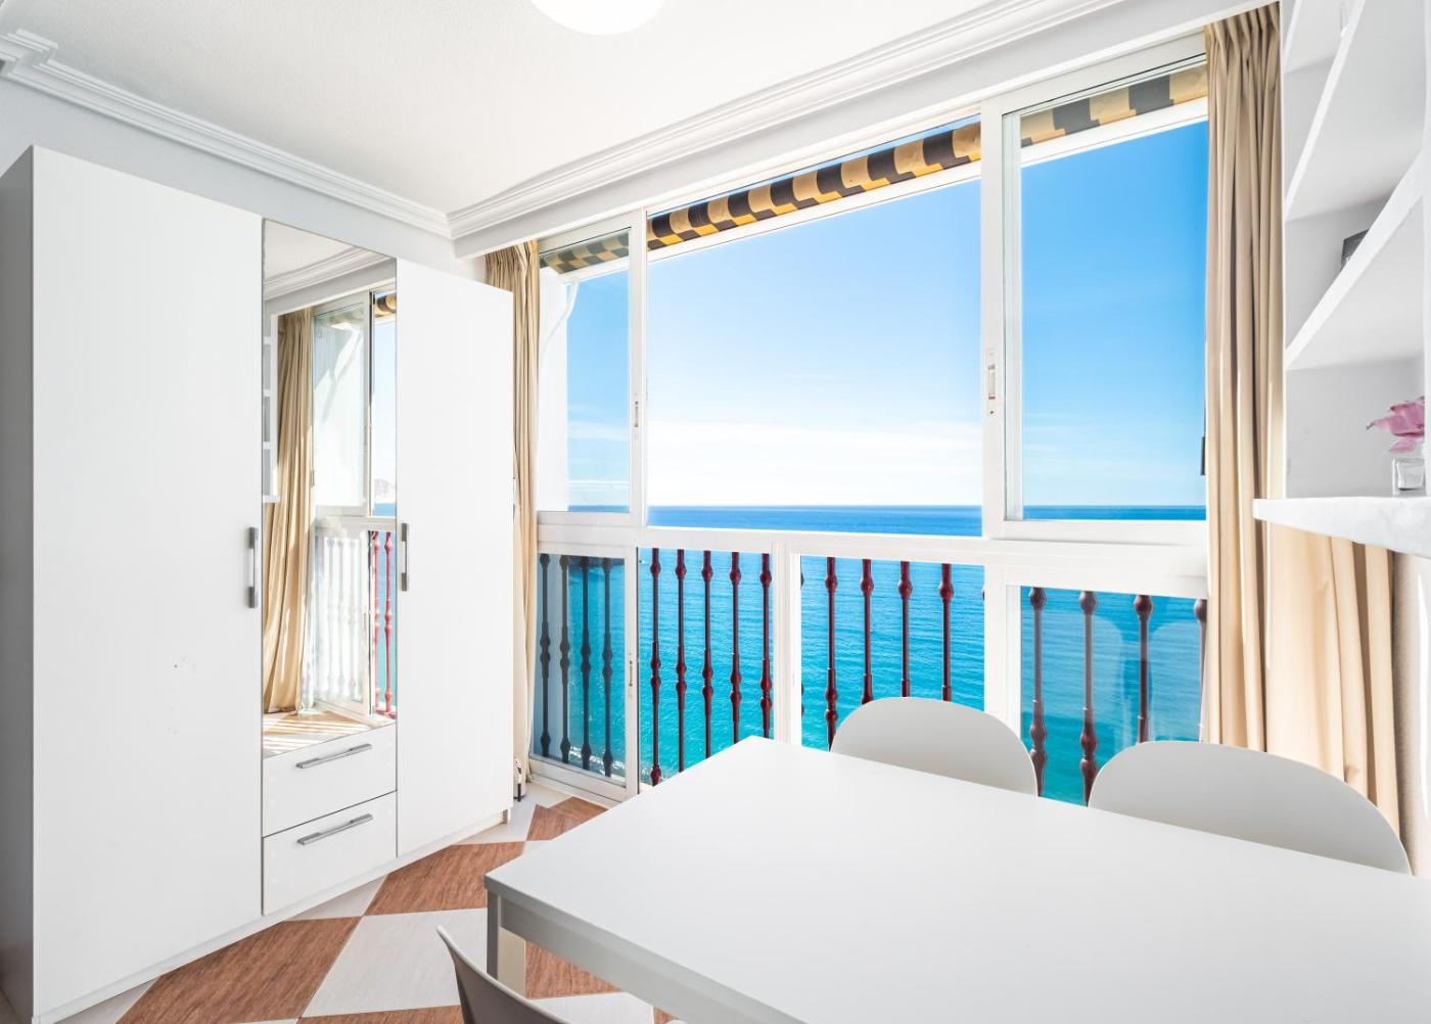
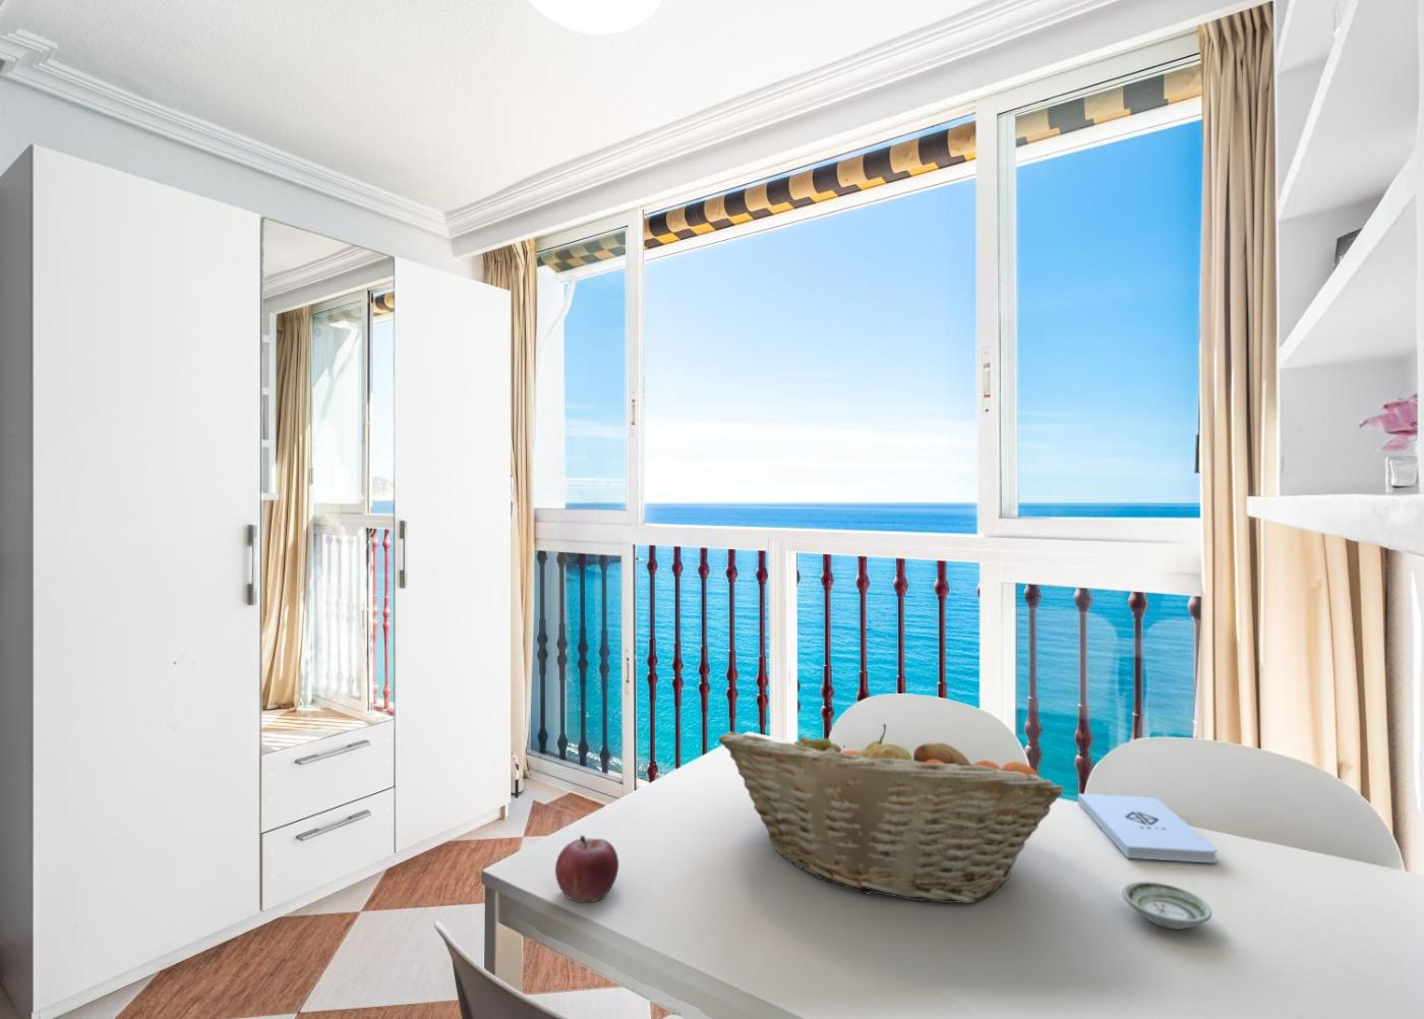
+ fruit basket [717,723,1064,904]
+ saucer [1121,881,1213,931]
+ fruit [555,834,620,903]
+ notepad [1078,792,1219,864]
